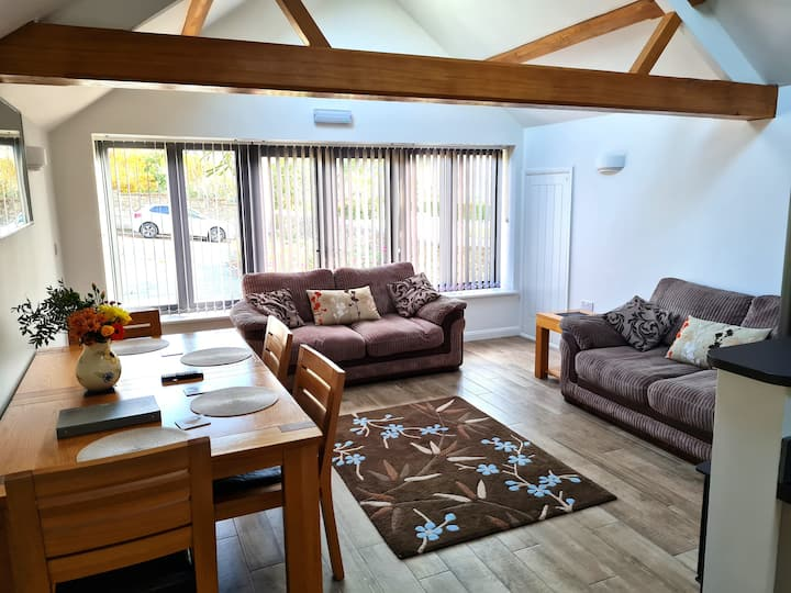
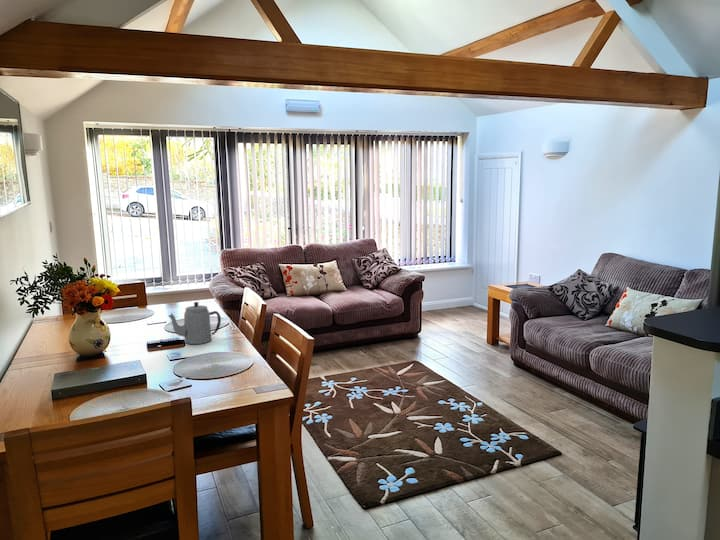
+ teapot [167,301,222,345]
